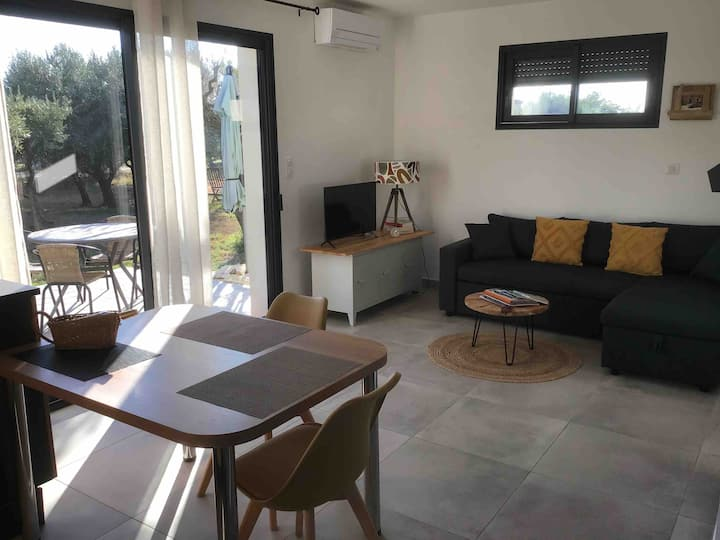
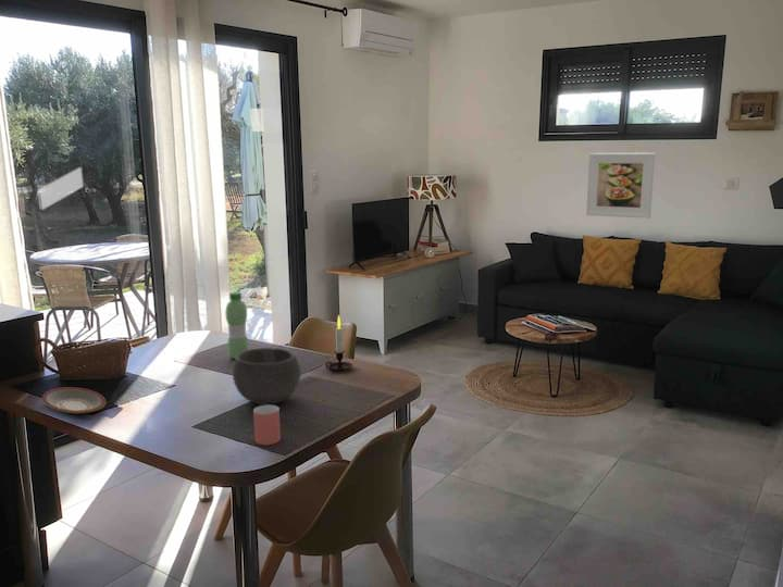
+ cup [252,404,282,446]
+ plate [41,386,107,414]
+ candle [325,314,353,372]
+ water bottle [224,291,250,360]
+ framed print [585,152,656,220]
+ bowl [232,347,301,405]
